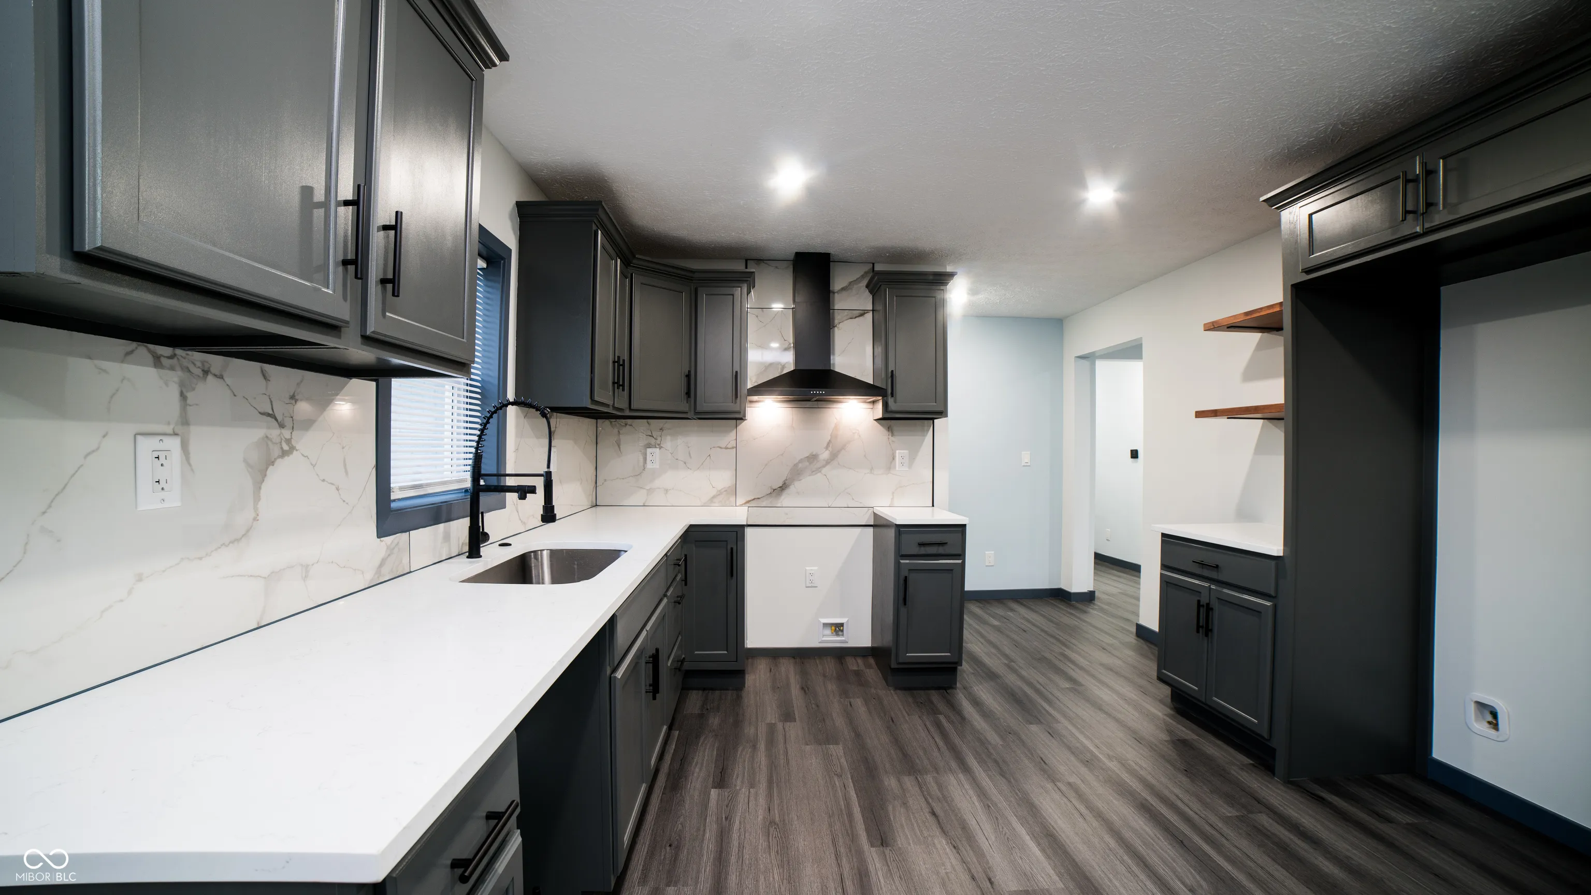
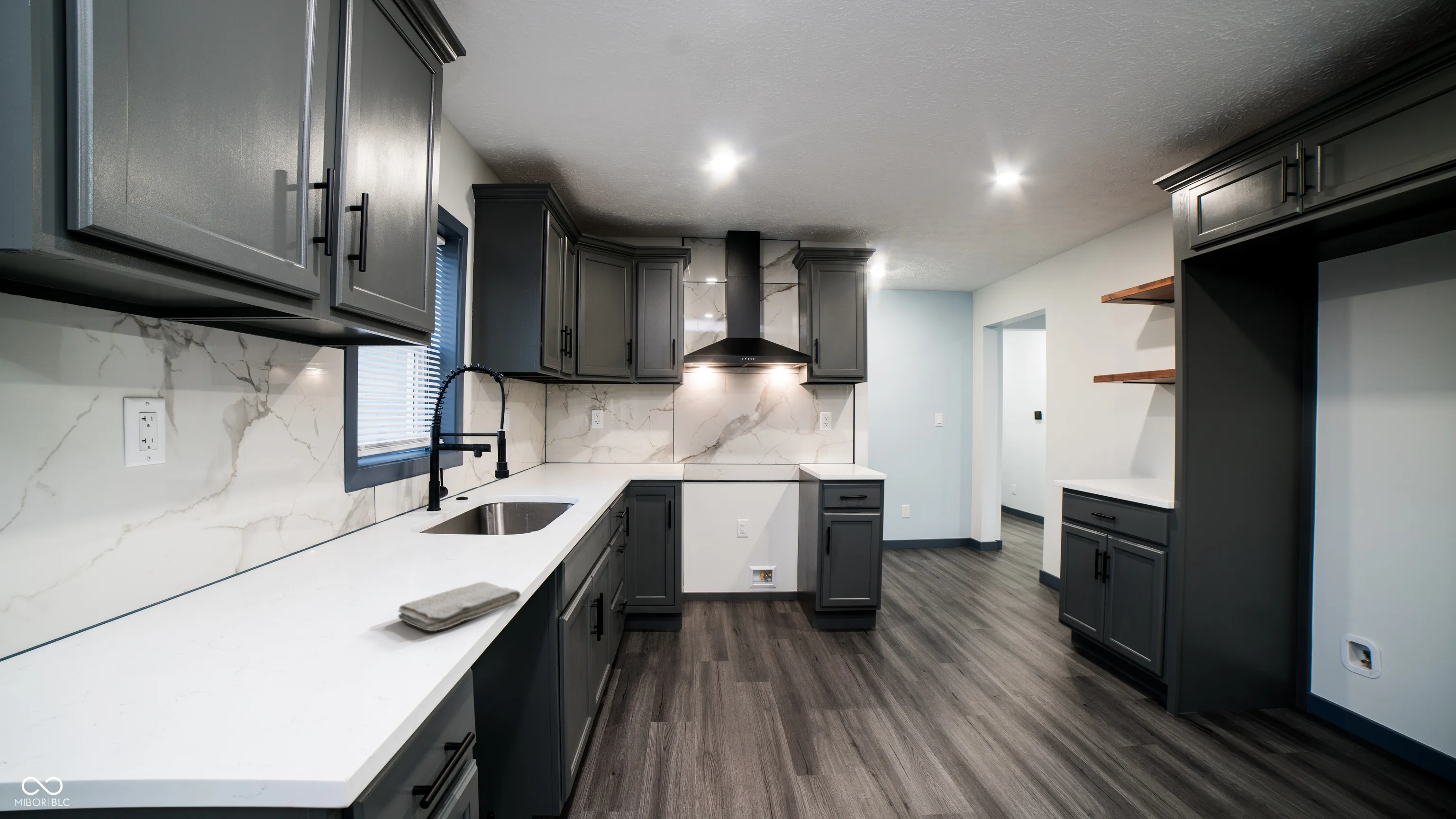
+ washcloth [398,581,521,631]
